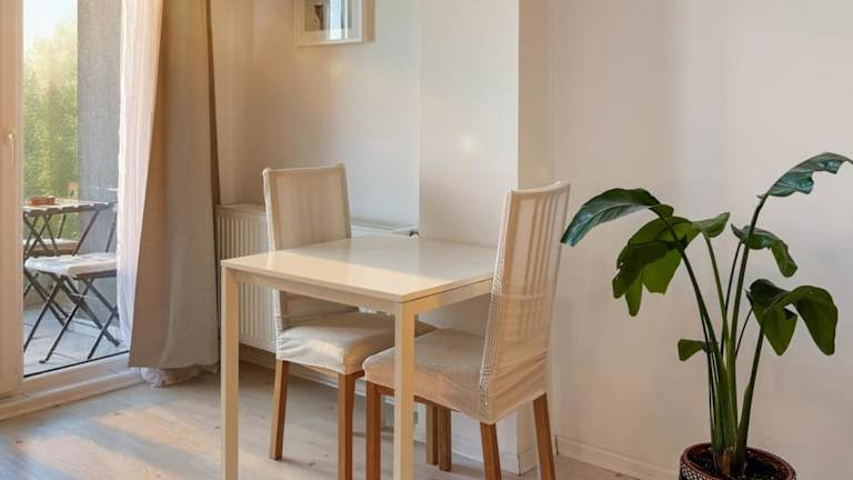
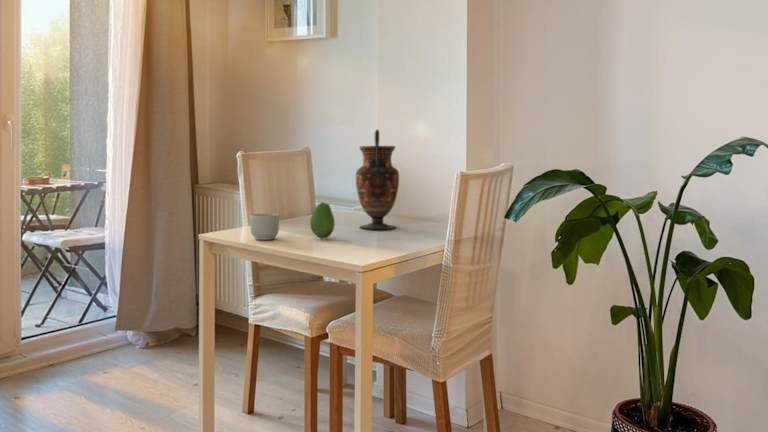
+ mug [249,213,280,240]
+ fruit [309,201,336,239]
+ vase [355,129,400,230]
